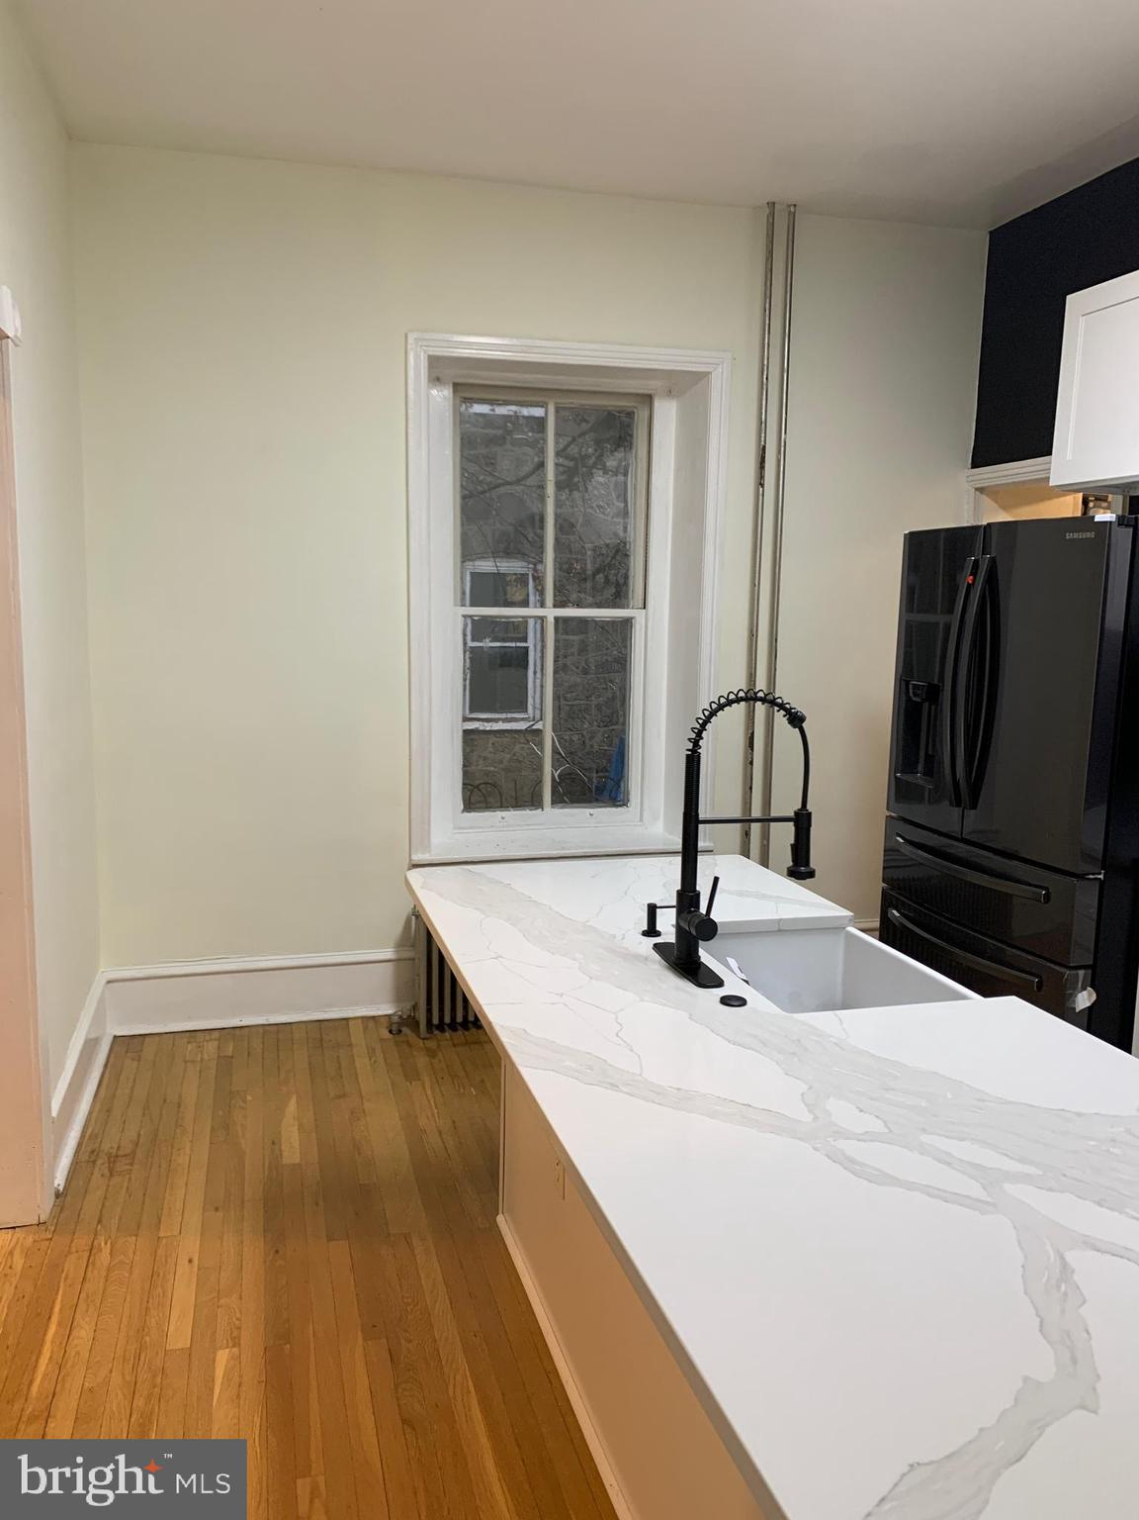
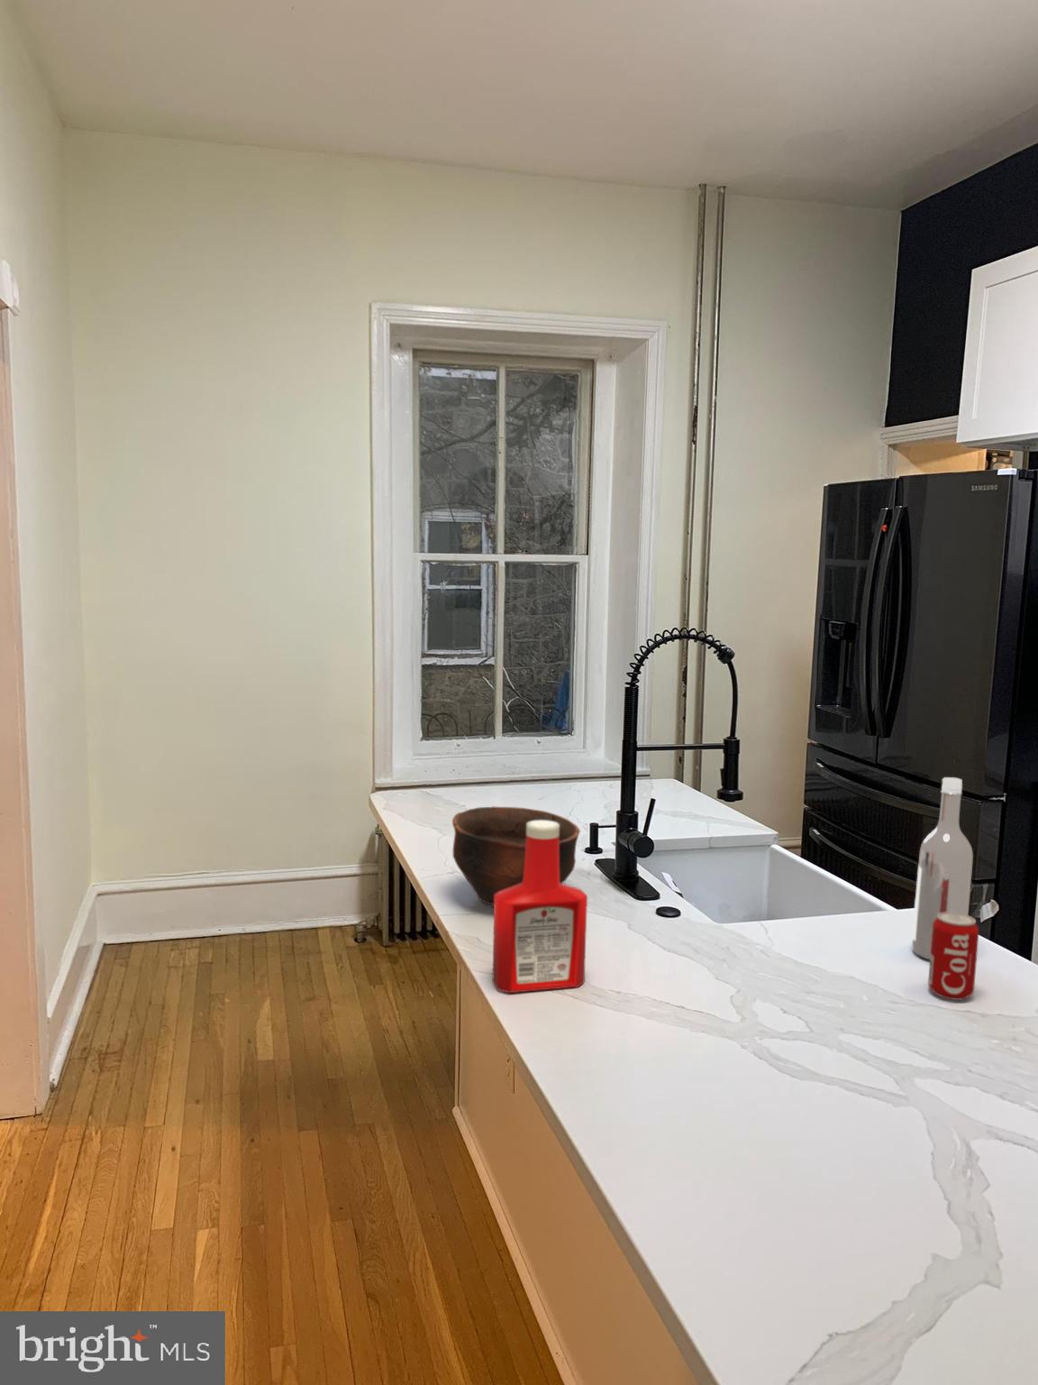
+ bowl [451,805,581,906]
+ beverage can [927,913,979,1001]
+ wine bottle [912,776,974,961]
+ soap bottle [491,820,589,993]
